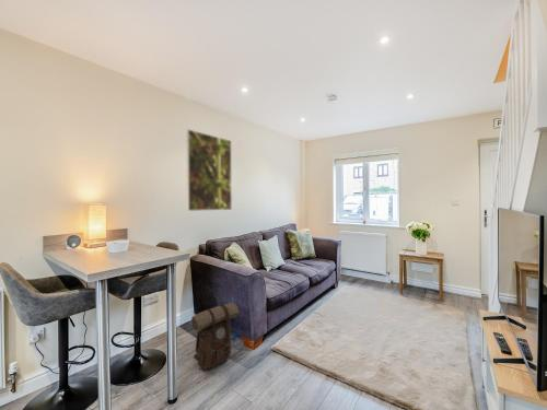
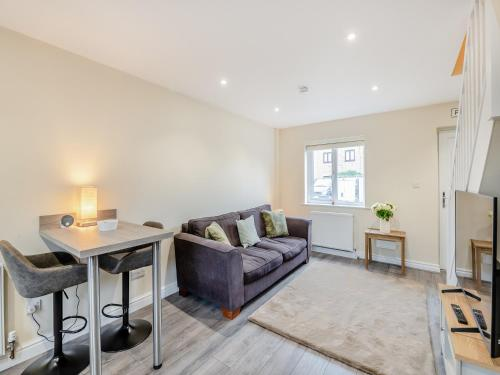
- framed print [186,128,233,212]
- backpack [190,302,240,371]
